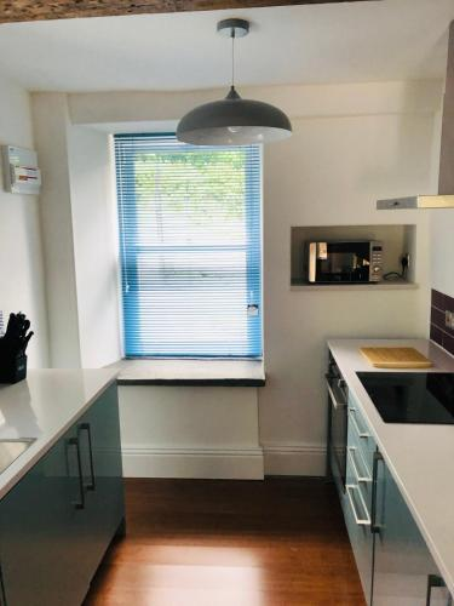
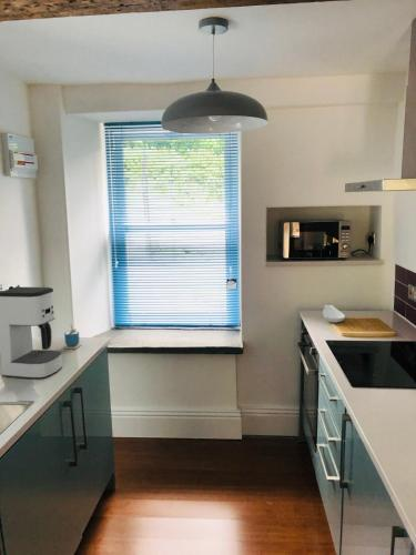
+ spoon rest [322,304,346,324]
+ coffee maker [0,286,63,380]
+ cup [62,324,82,350]
